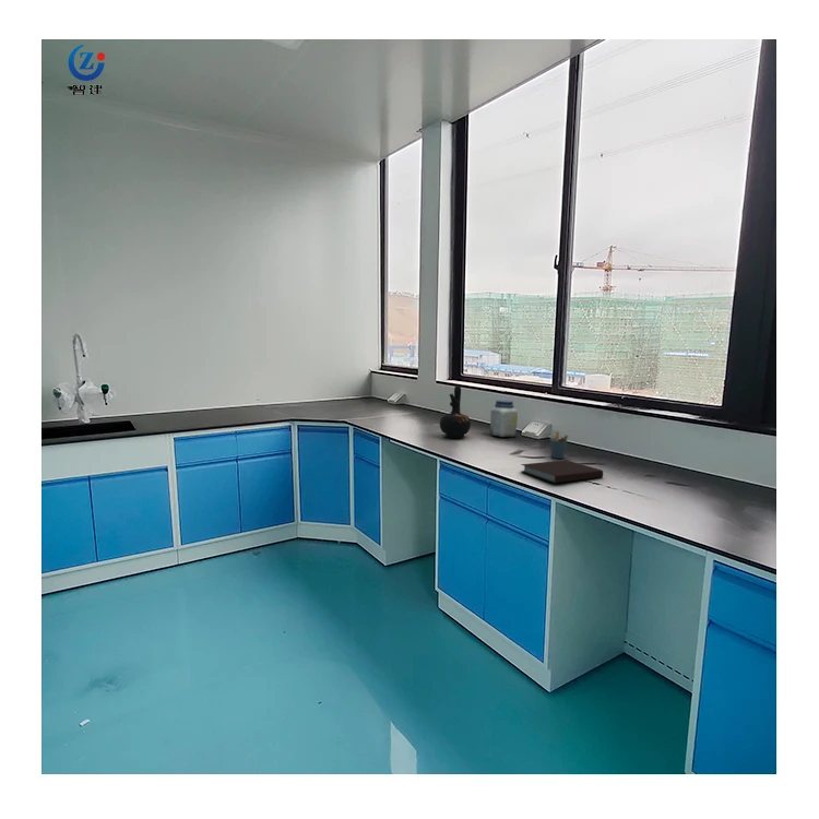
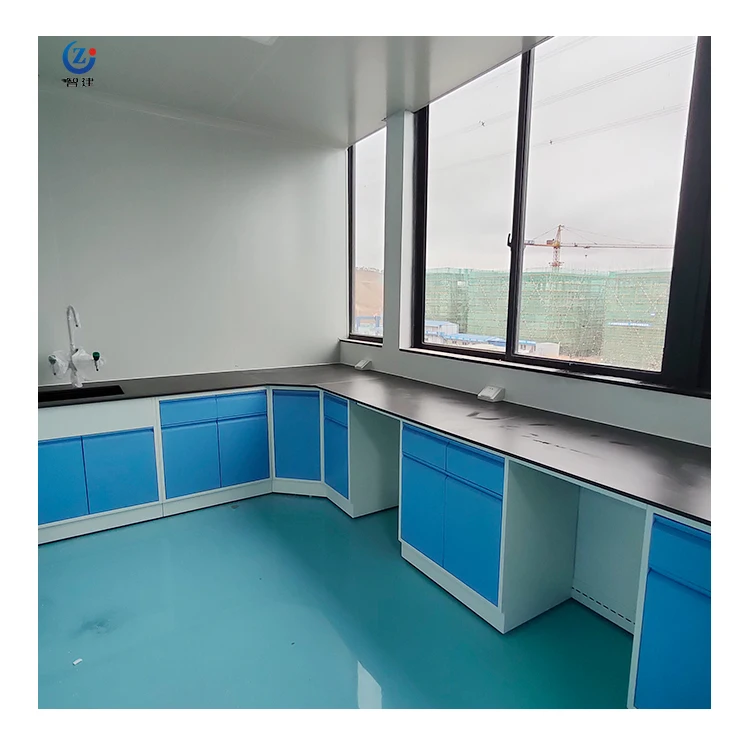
- ceramic jug [439,384,472,439]
- notebook [520,459,604,484]
- pen holder [548,429,569,460]
- jar [489,399,519,438]
